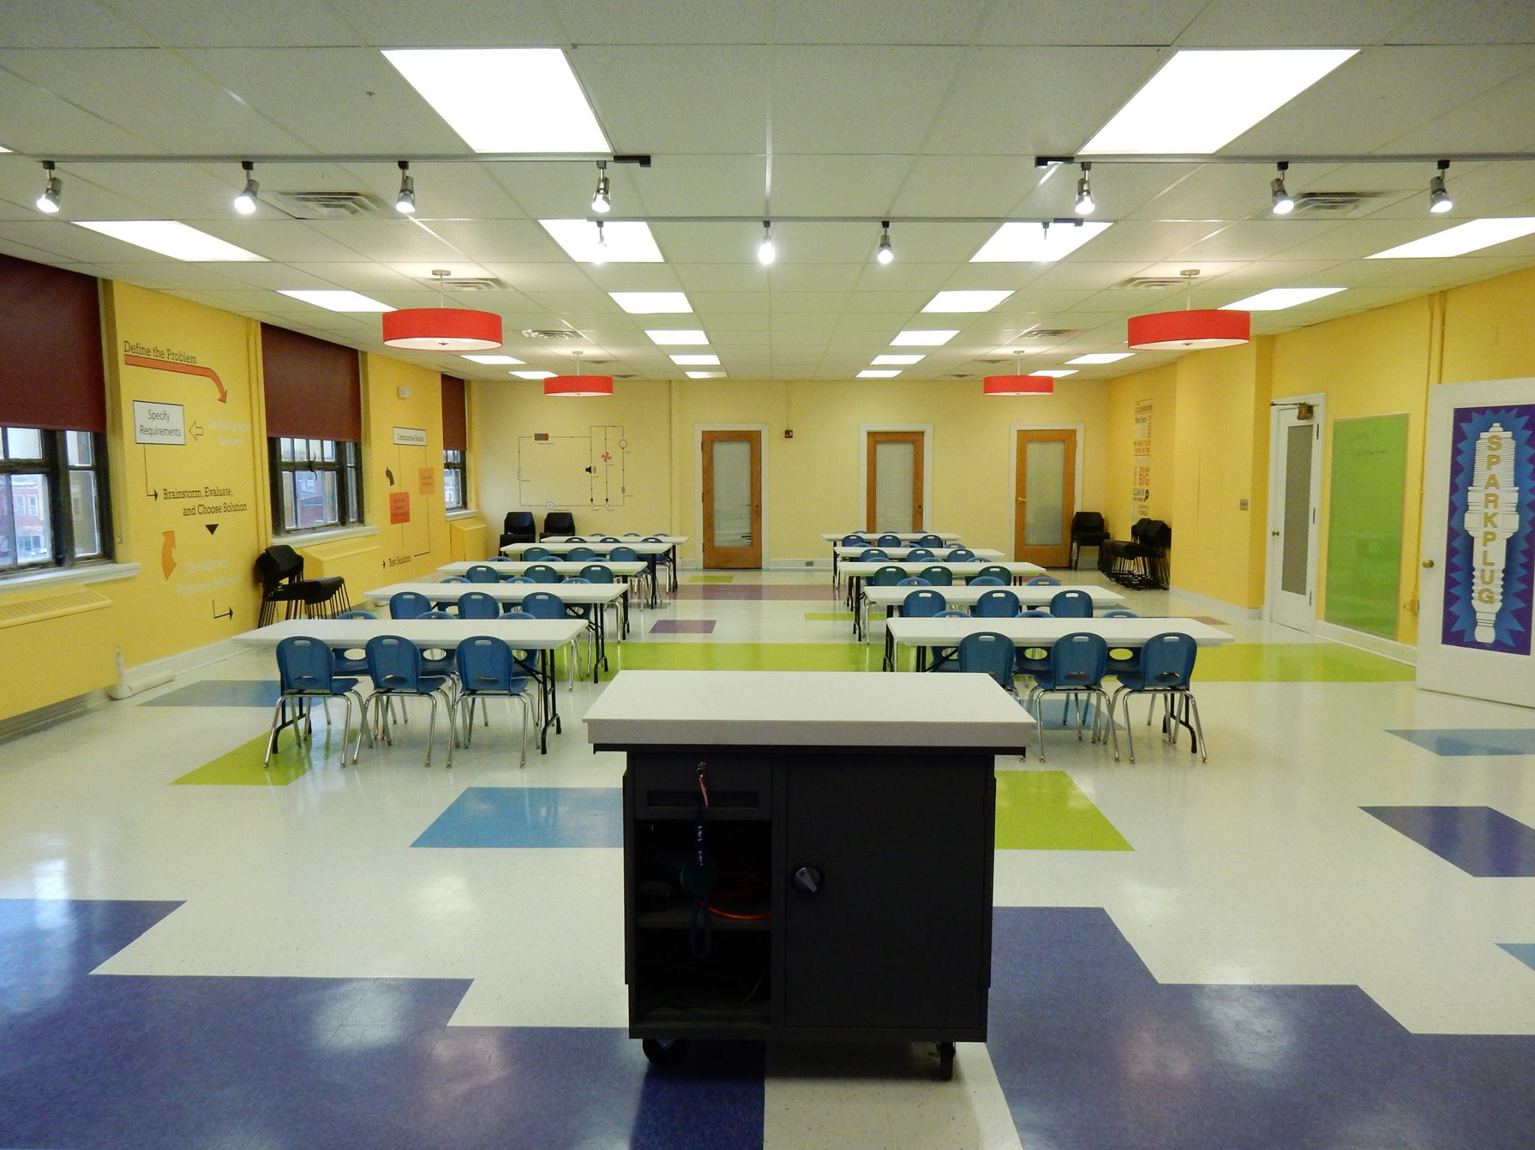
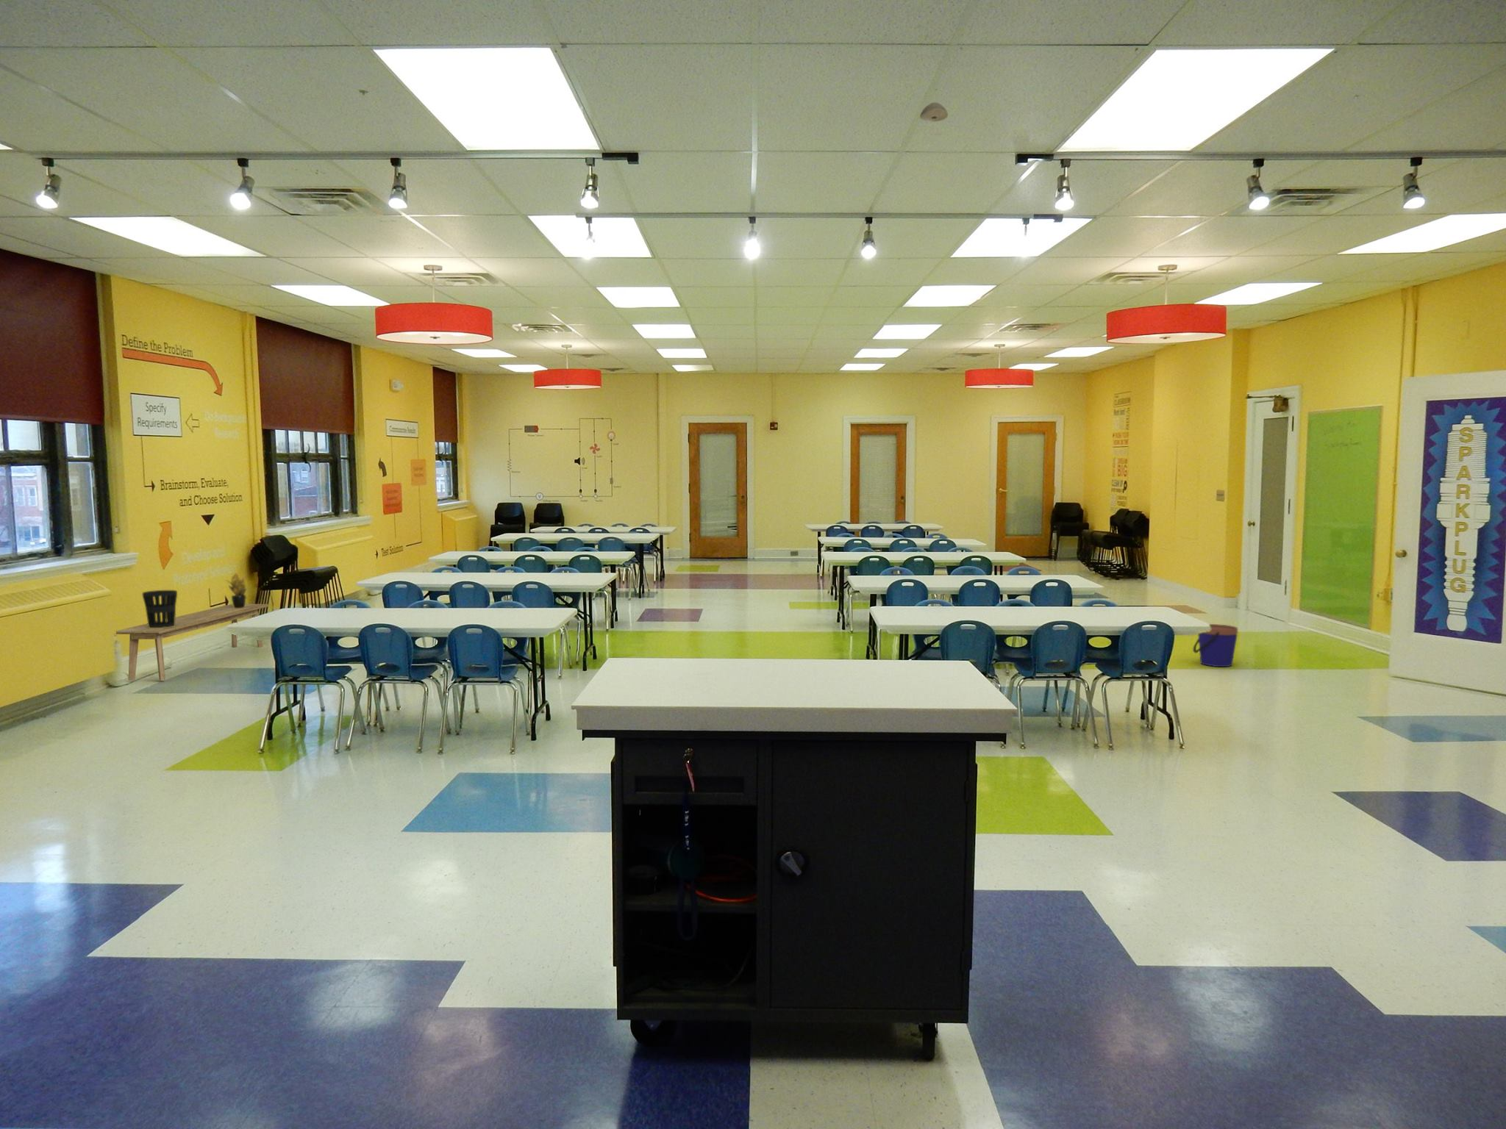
+ bucket [1192,624,1238,668]
+ potted plant [224,573,250,608]
+ bench [115,604,270,682]
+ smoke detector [919,102,949,123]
+ wastebasket [141,589,178,629]
